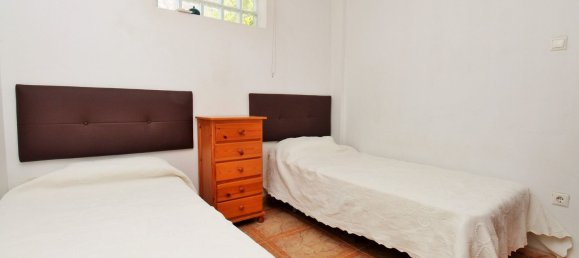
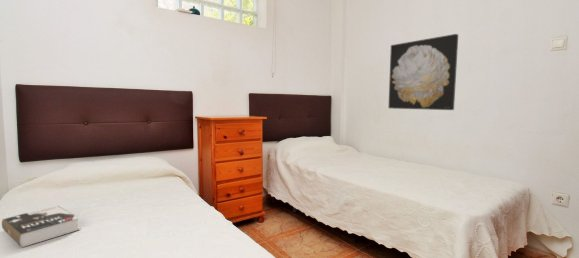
+ wall art [388,33,459,111]
+ book [1,205,81,248]
